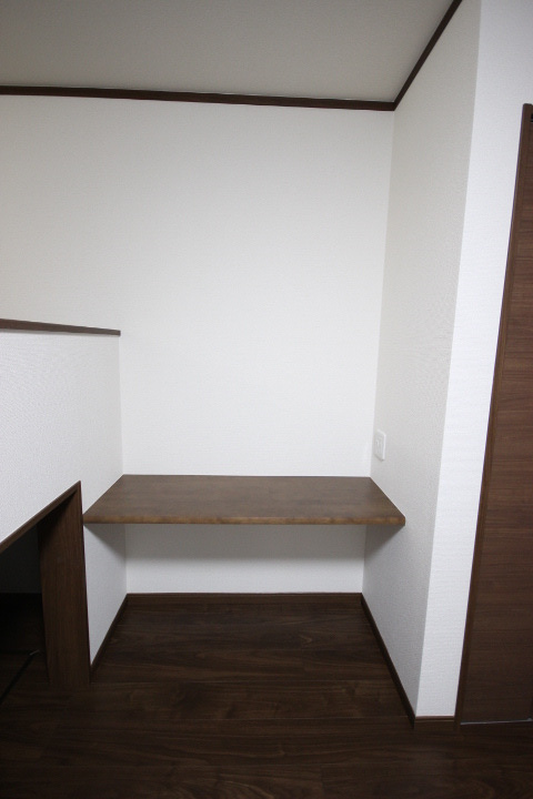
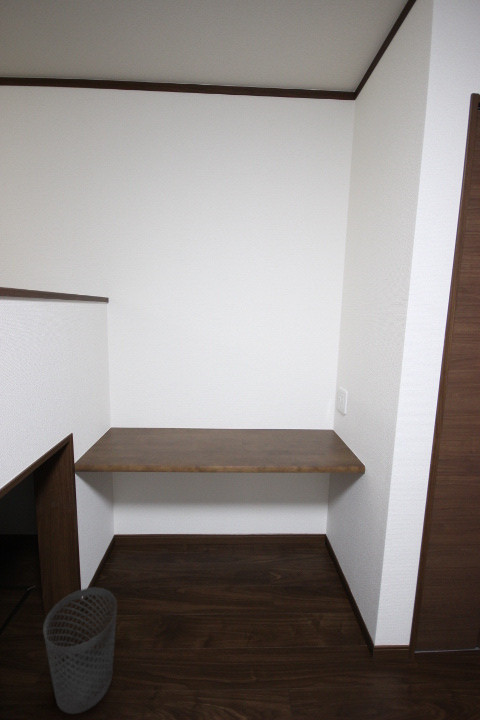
+ wastebasket [42,586,118,715]
